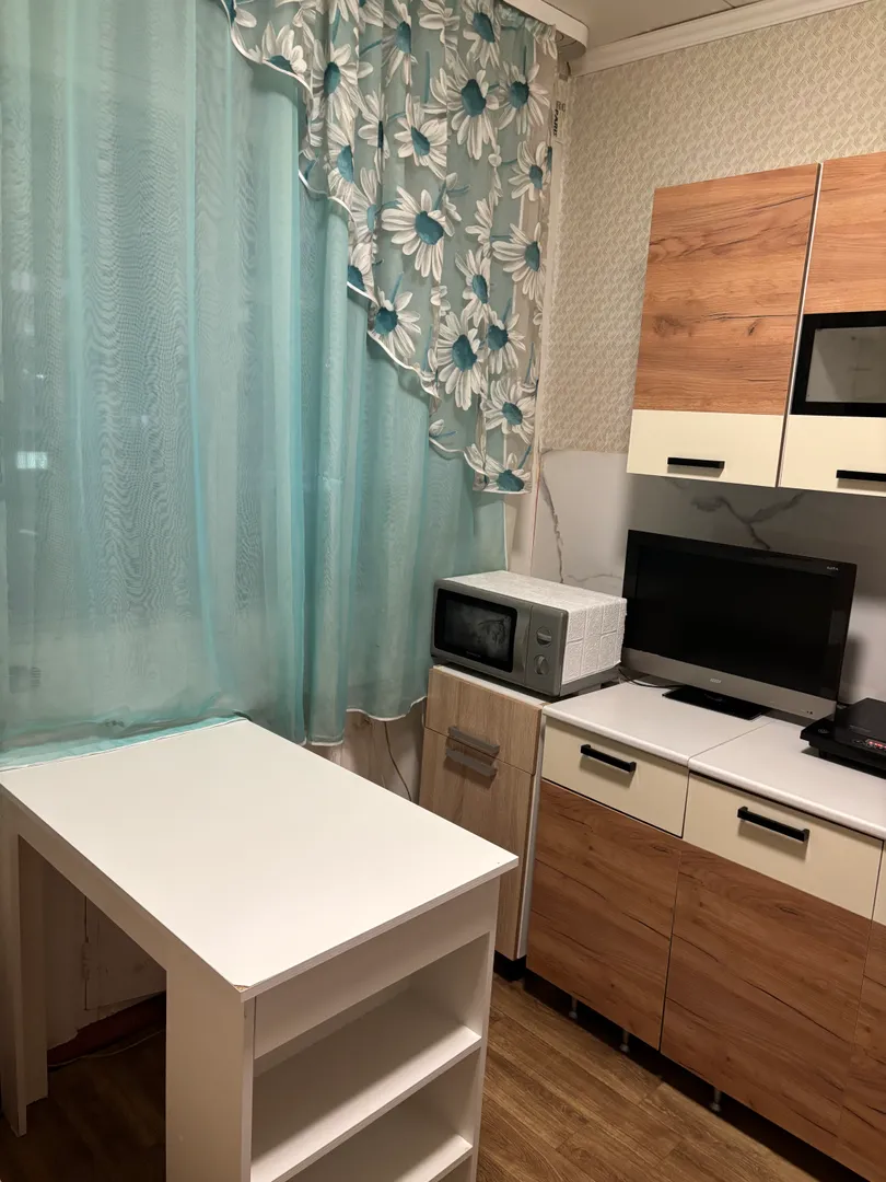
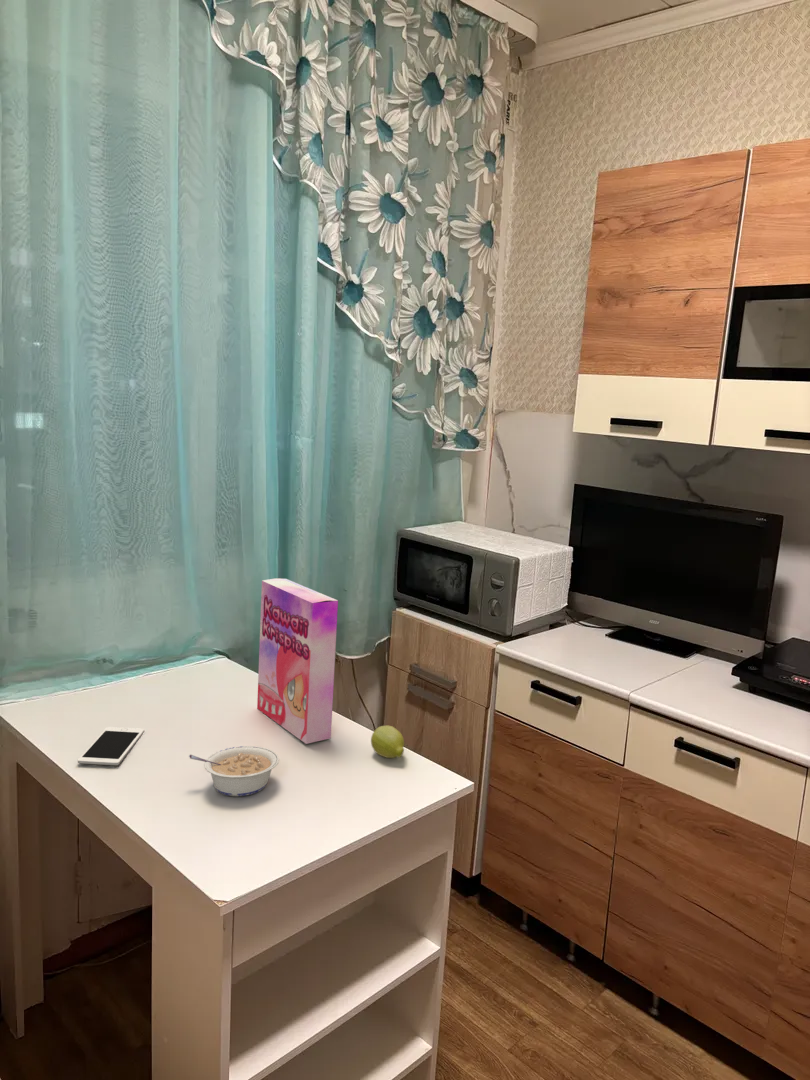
+ legume [188,745,280,797]
+ cereal box [256,577,339,745]
+ fruit [370,725,405,759]
+ cell phone [77,726,145,766]
